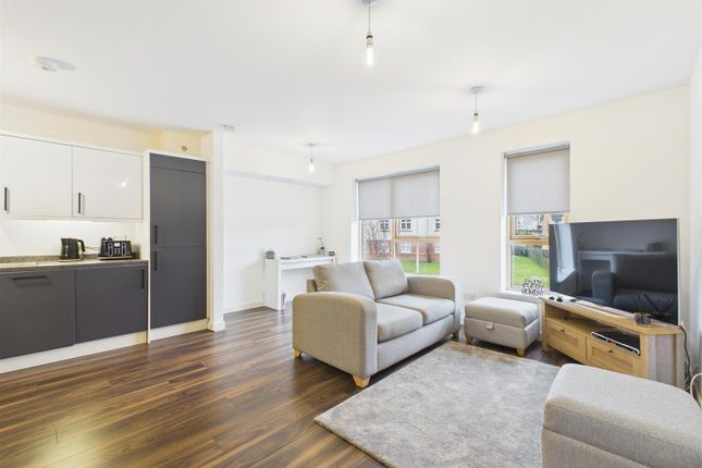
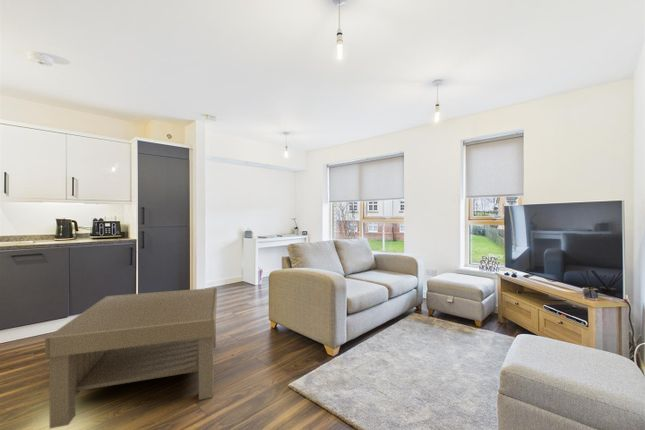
+ coffee table [44,287,218,429]
